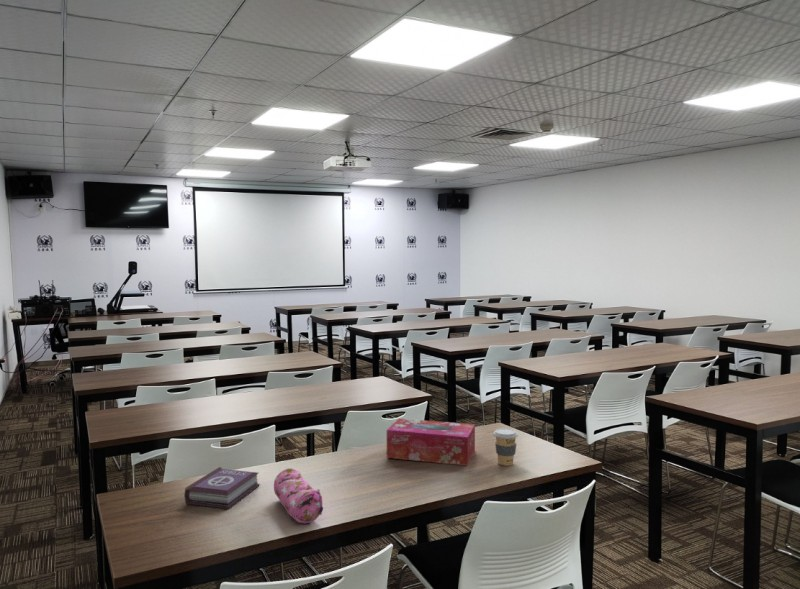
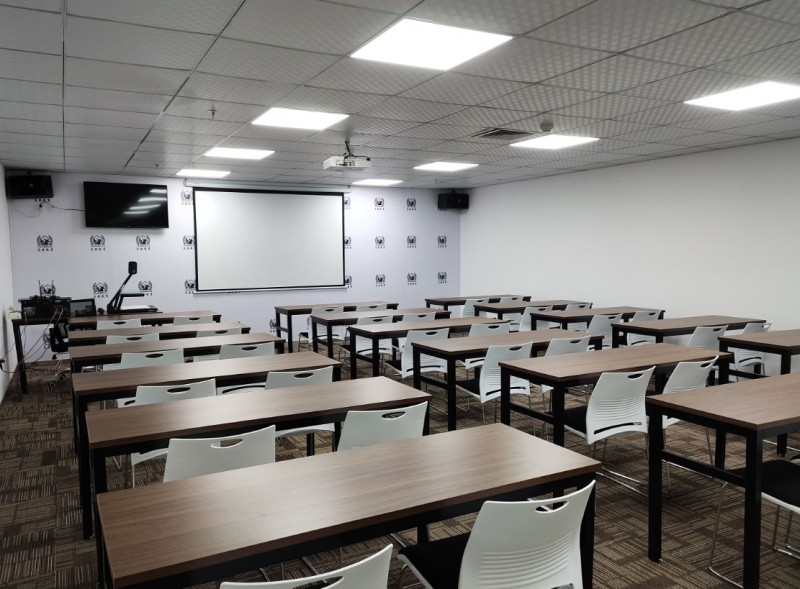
- book [184,466,261,510]
- pencil case [273,467,324,524]
- coffee cup [493,427,519,467]
- tissue box [386,418,476,467]
